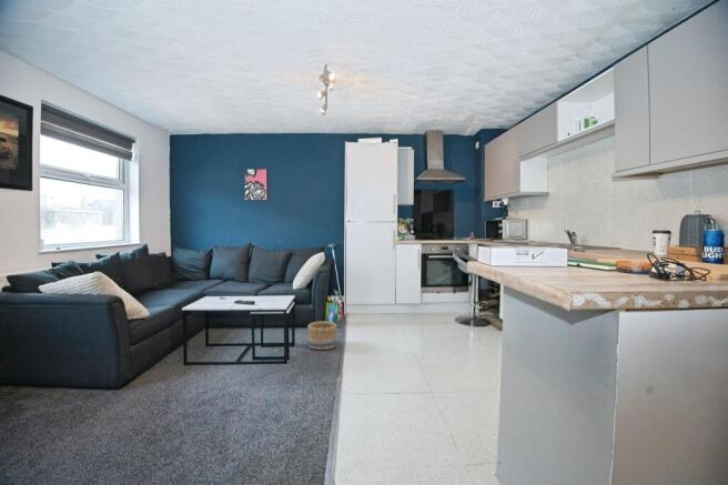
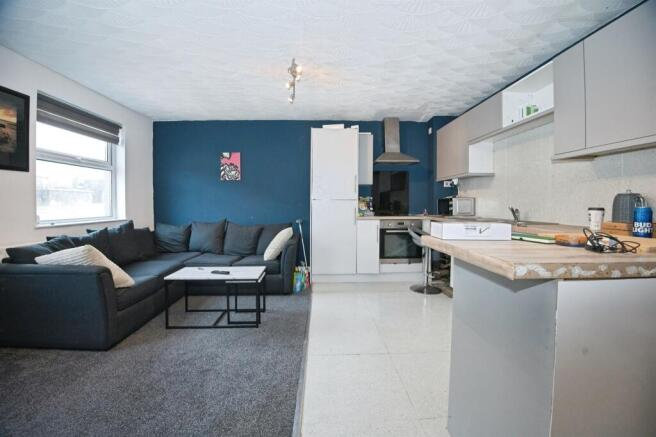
- basket [306,320,338,351]
